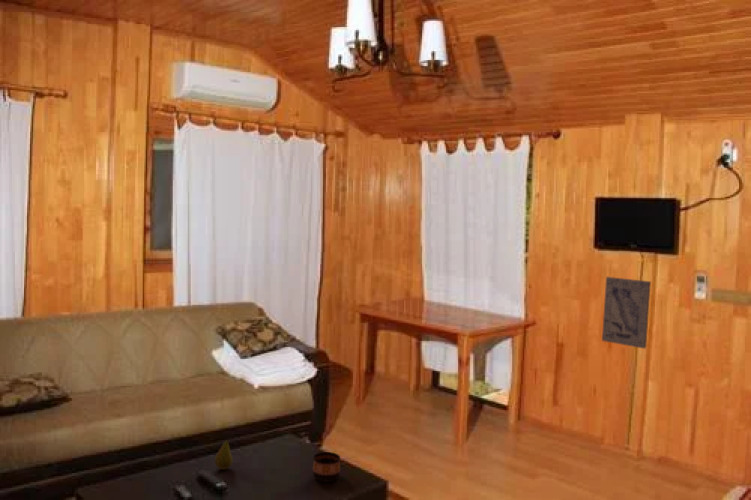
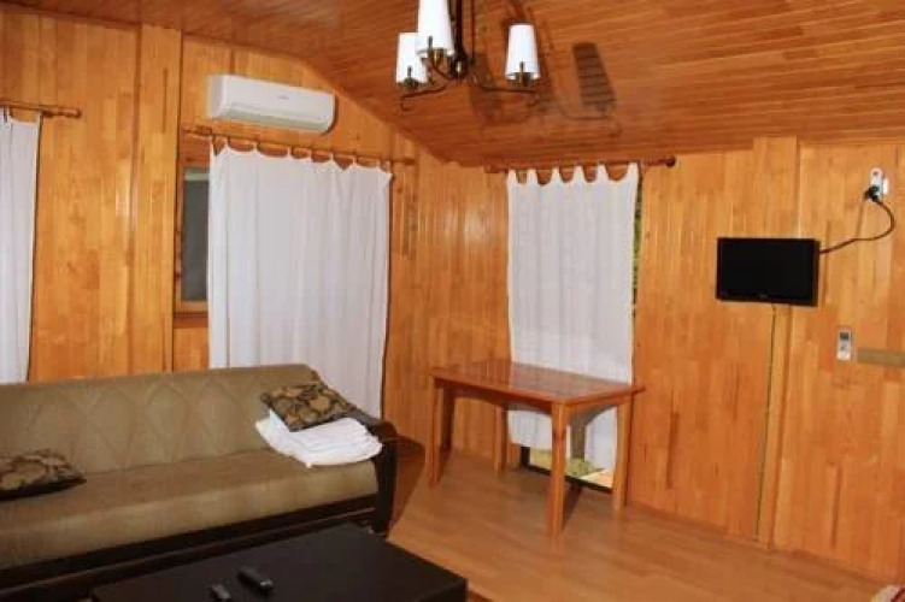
- fruit [214,437,234,471]
- cup [312,451,341,483]
- wall art [601,276,652,350]
